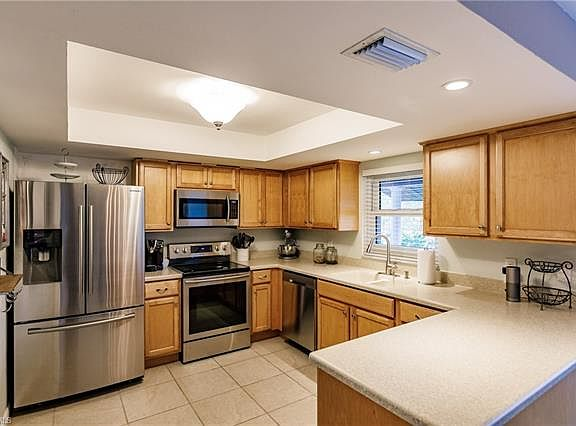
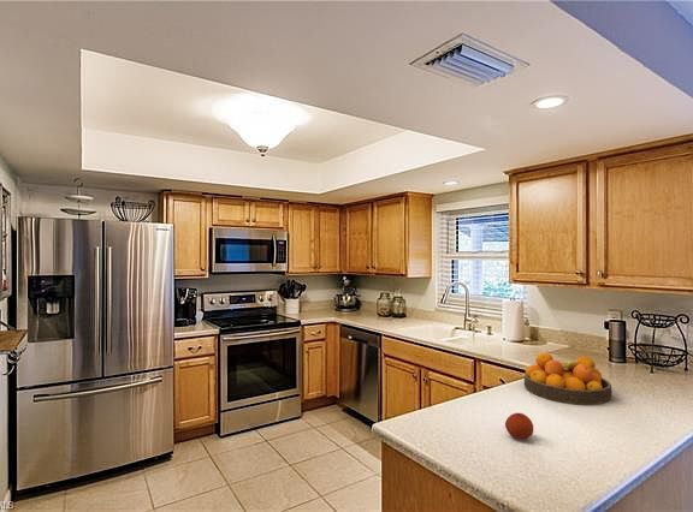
+ fruit bowl [523,351,614,405]
+ fruit [504,412,534,440]
